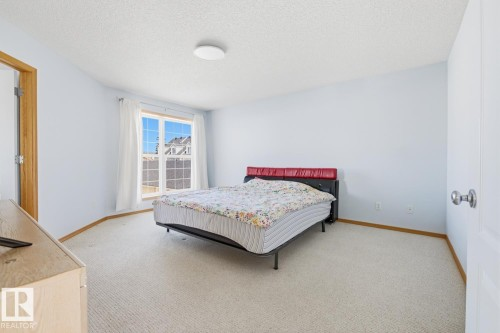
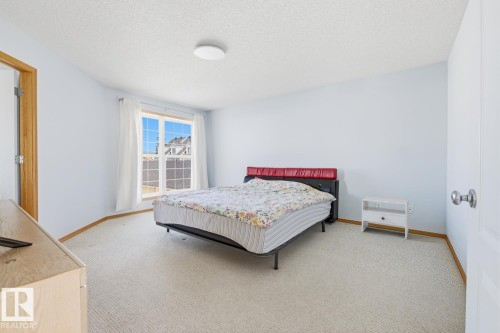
+ nightstand [361,195,410,240]
